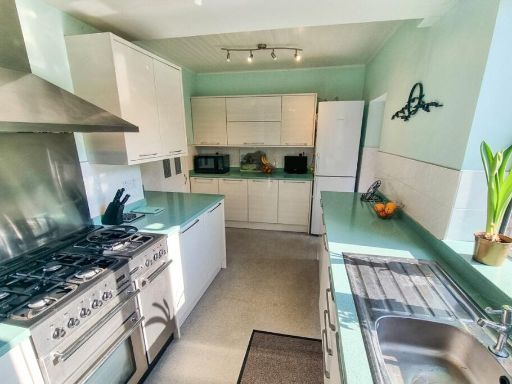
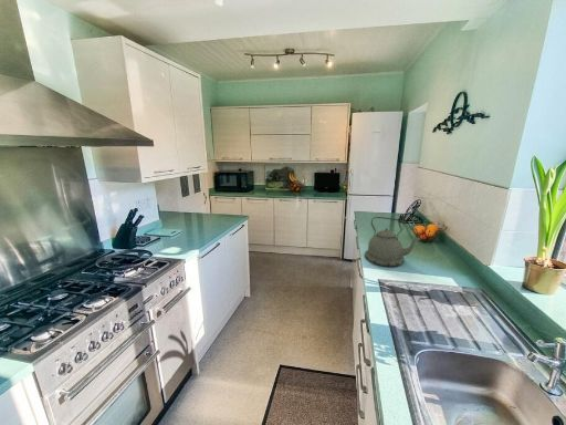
+ kettle [364,216,422,268]
